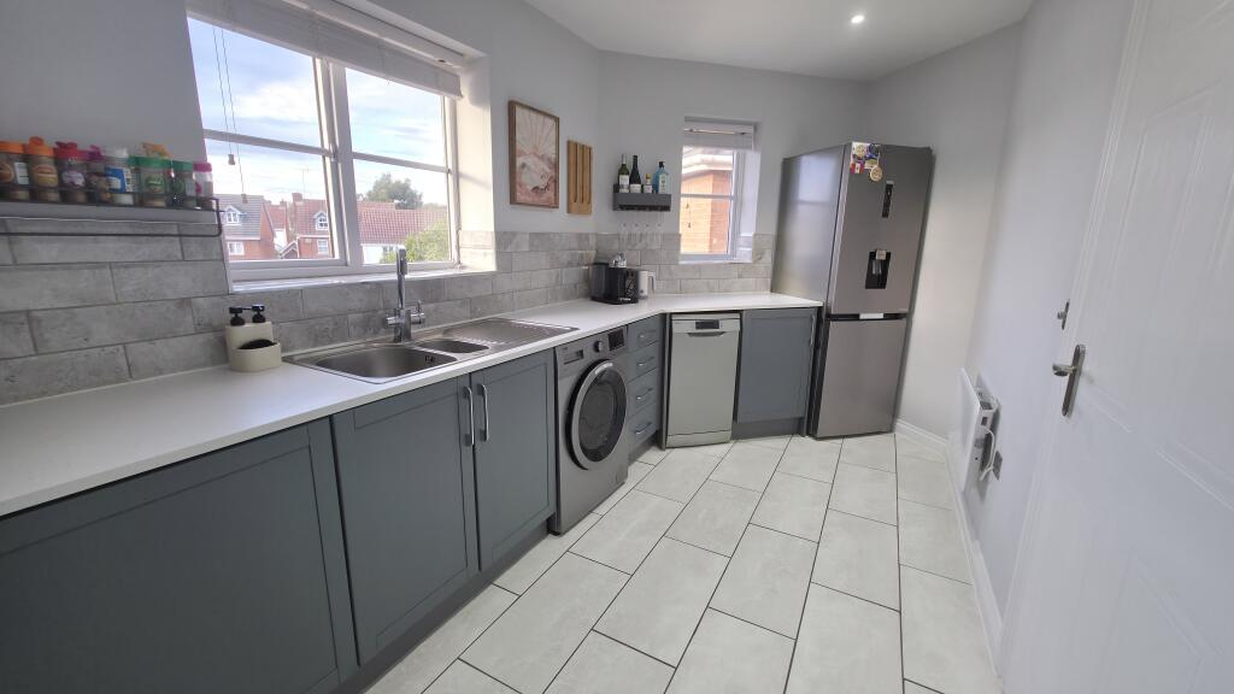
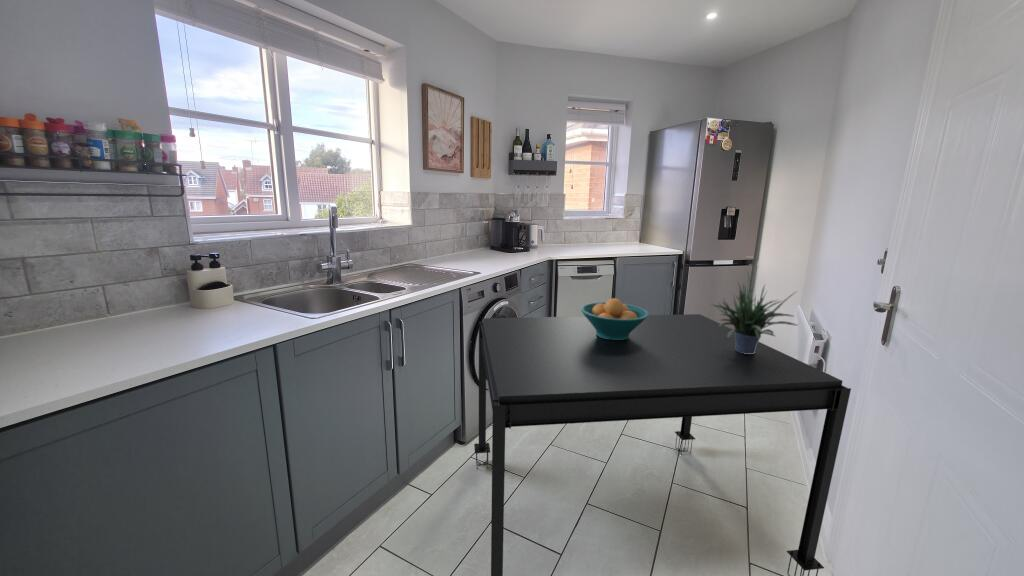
+ fruit bowl [579,297,650,340]
+ dining table [473,313,852,576]
+ potted plant [710,269,798,354]
